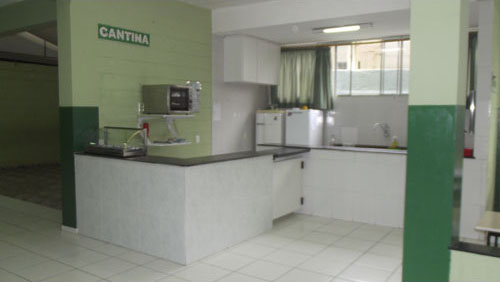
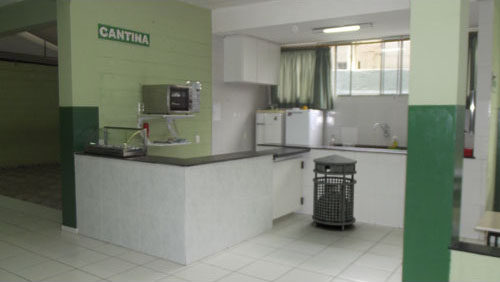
+ trash can [311,153,358,232]
